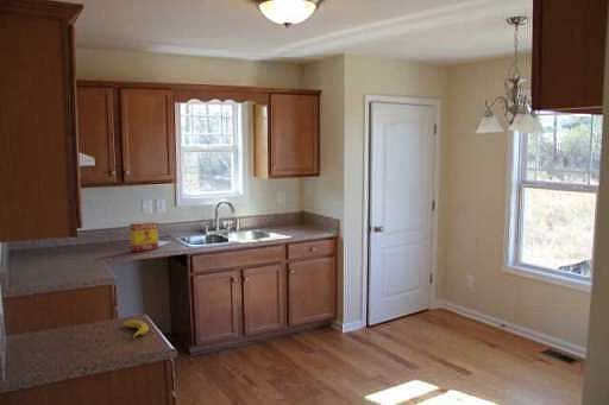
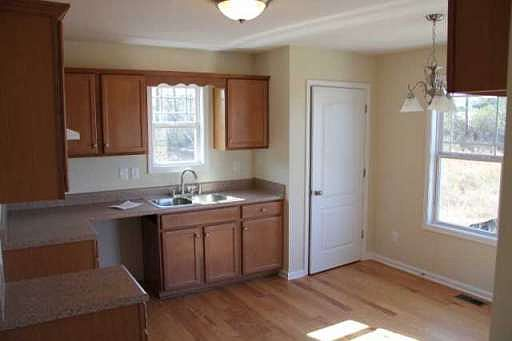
- fruit [121,319,150,341]
- tea box [128,221,159,253]
